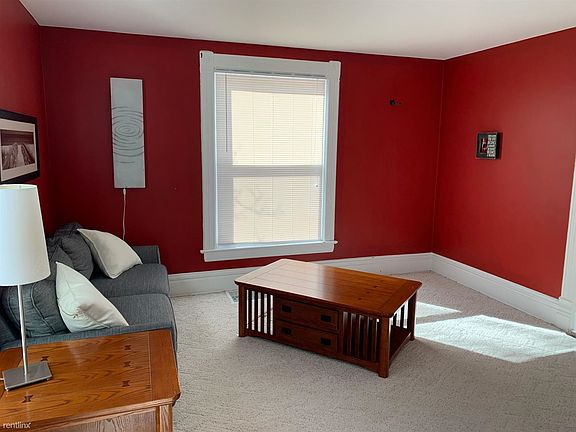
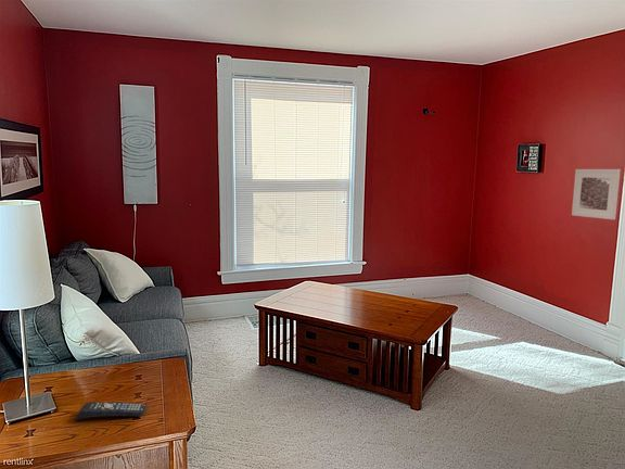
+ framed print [571,168,622,220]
+ remote control [74,401,149,420]
